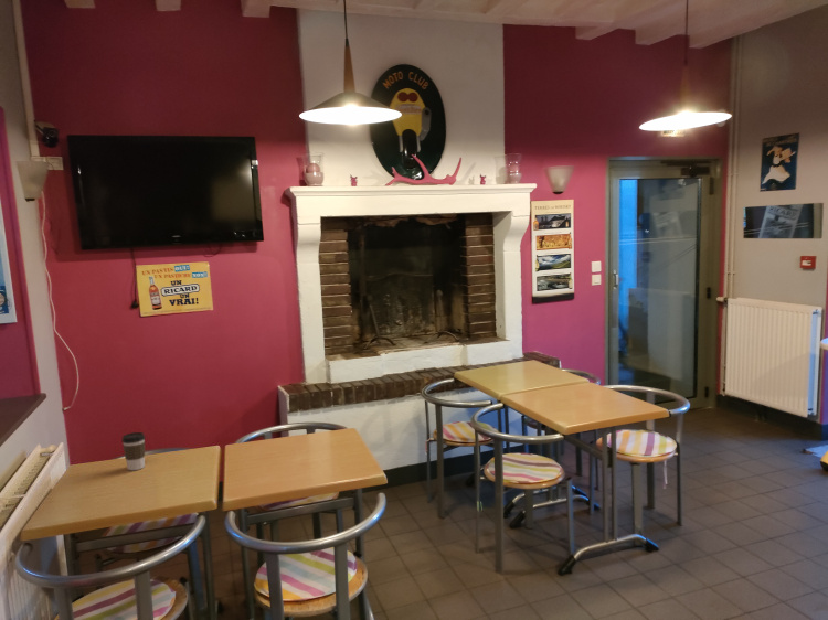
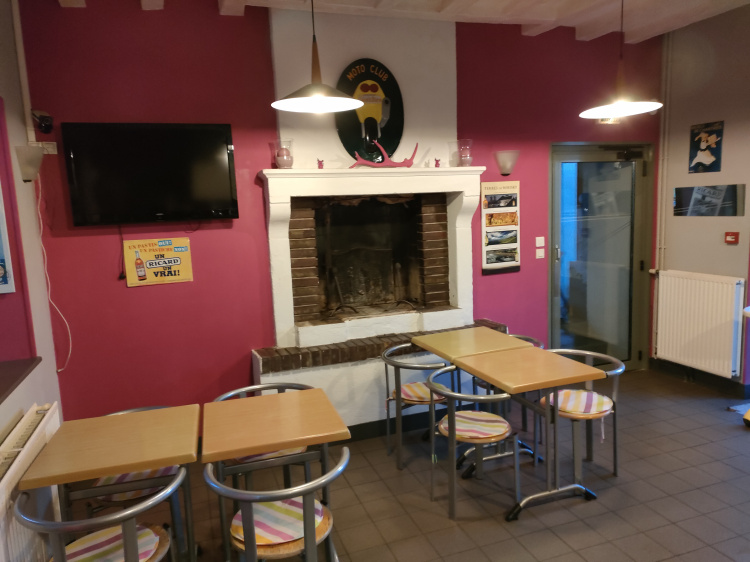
- coffee cup [120,431,146,471]
